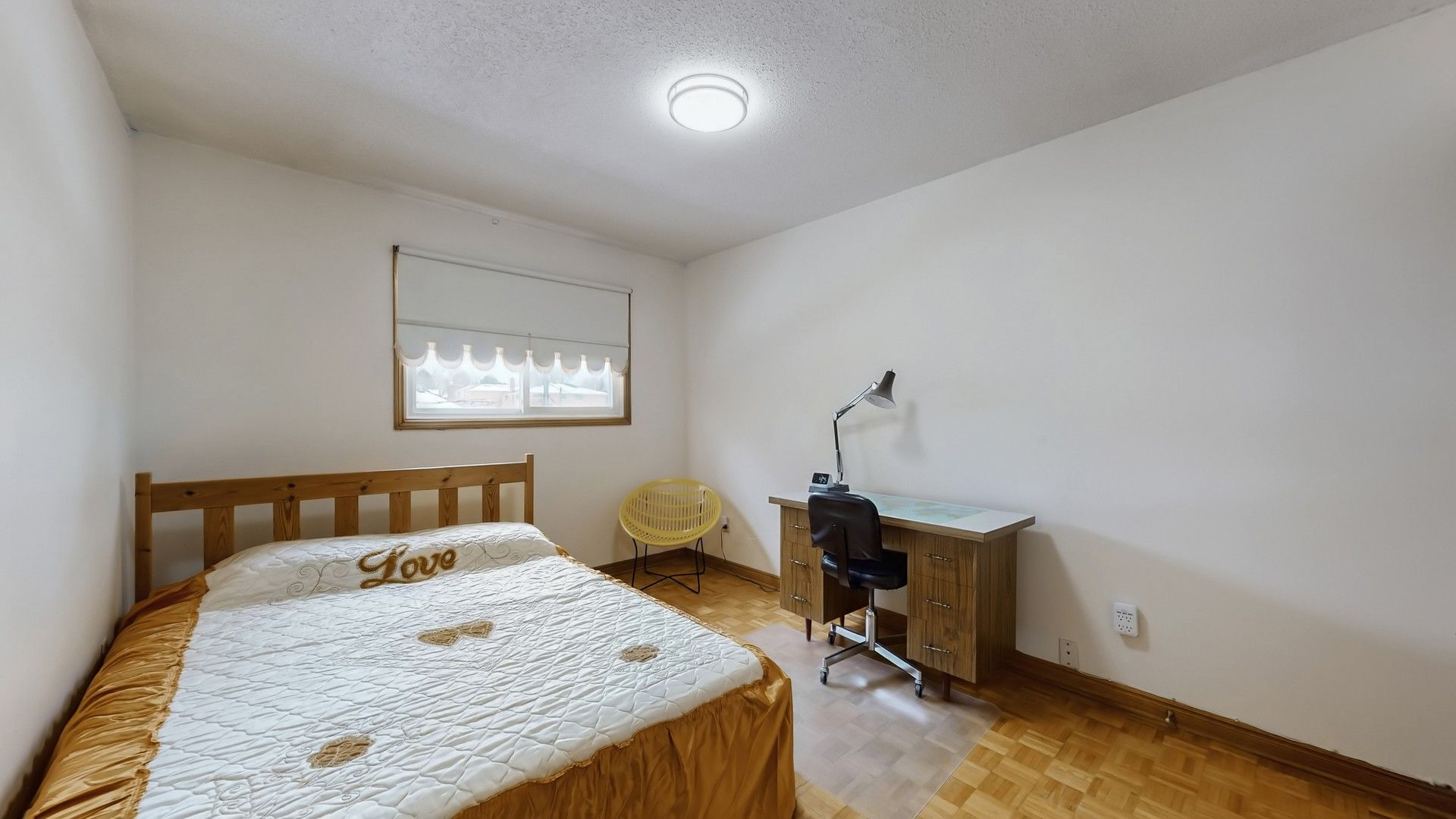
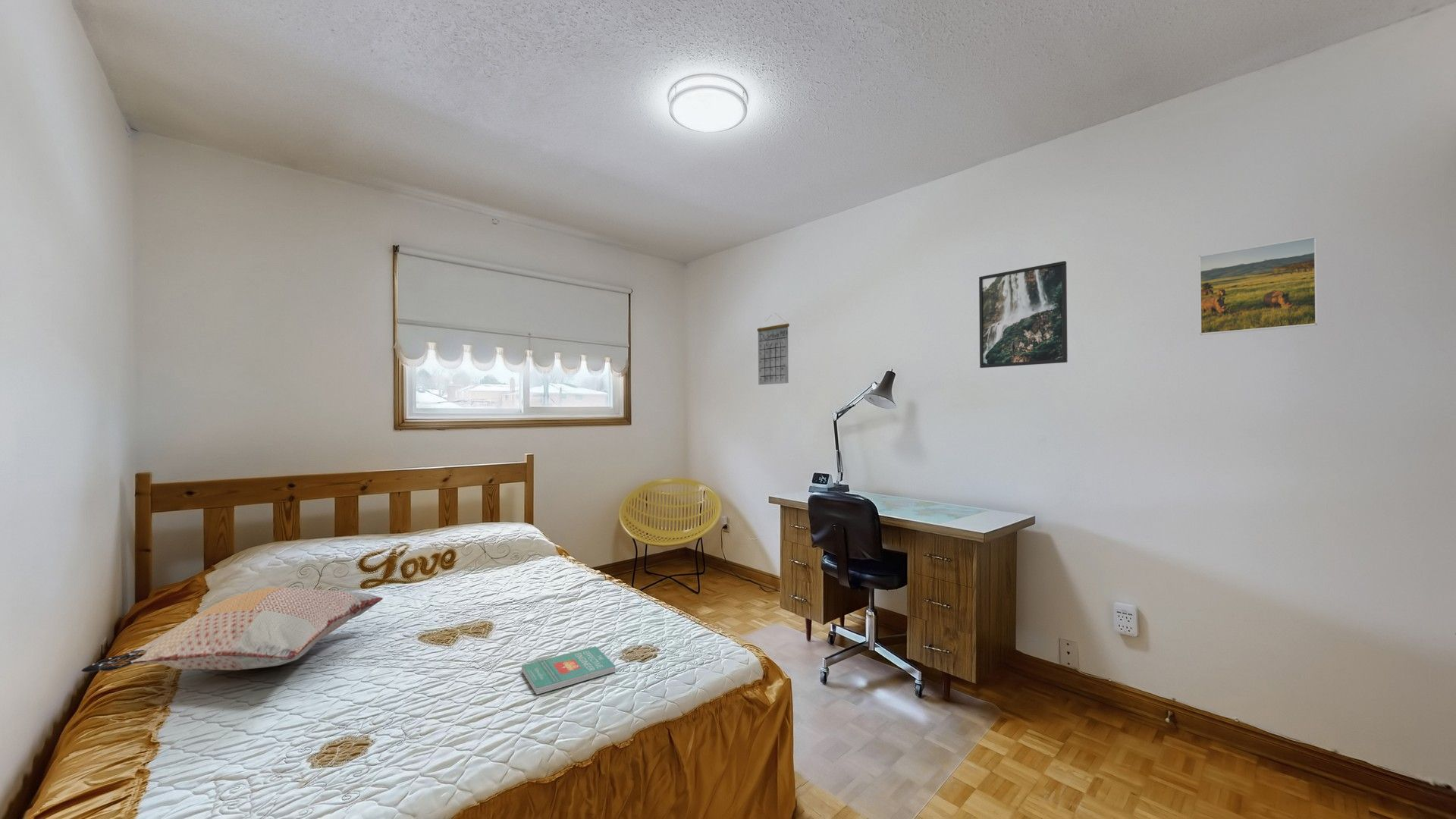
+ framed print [978,260,1068,369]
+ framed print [1198,236,1318,336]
+ decorative pillow [80,586,384,673]
+ calendar [757,313,790,385]
+ book [521,645,617,695]
